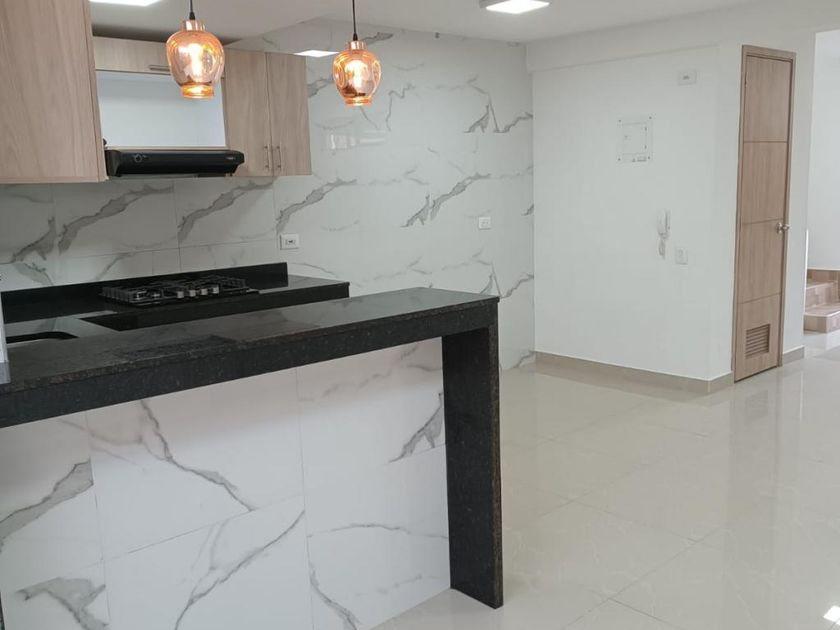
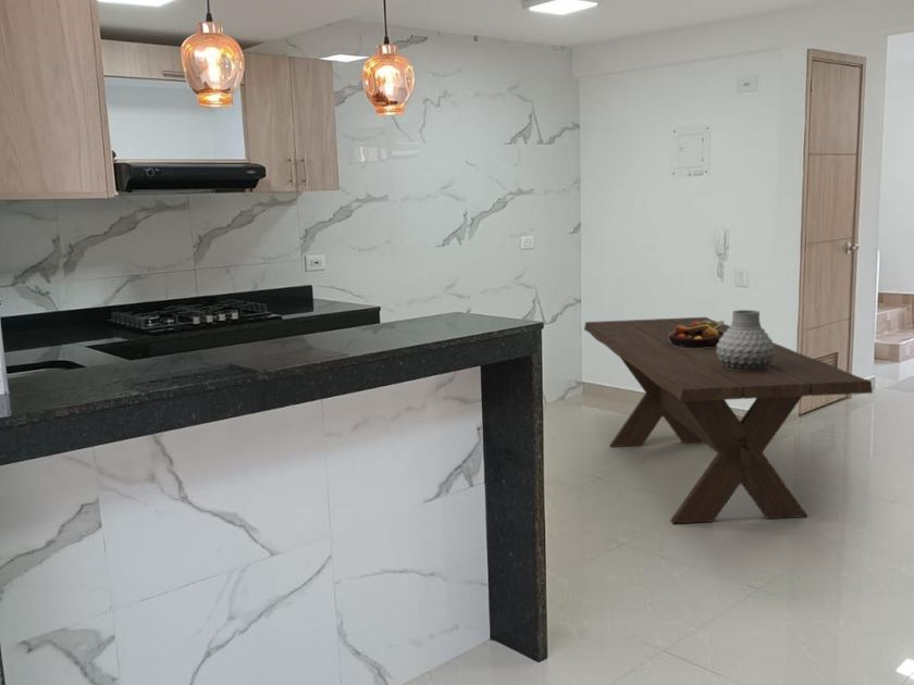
+ fruit bowl [669,320,726,348]
+ dining table [583,316,874,524]
+ vase [716,309,775,371]
